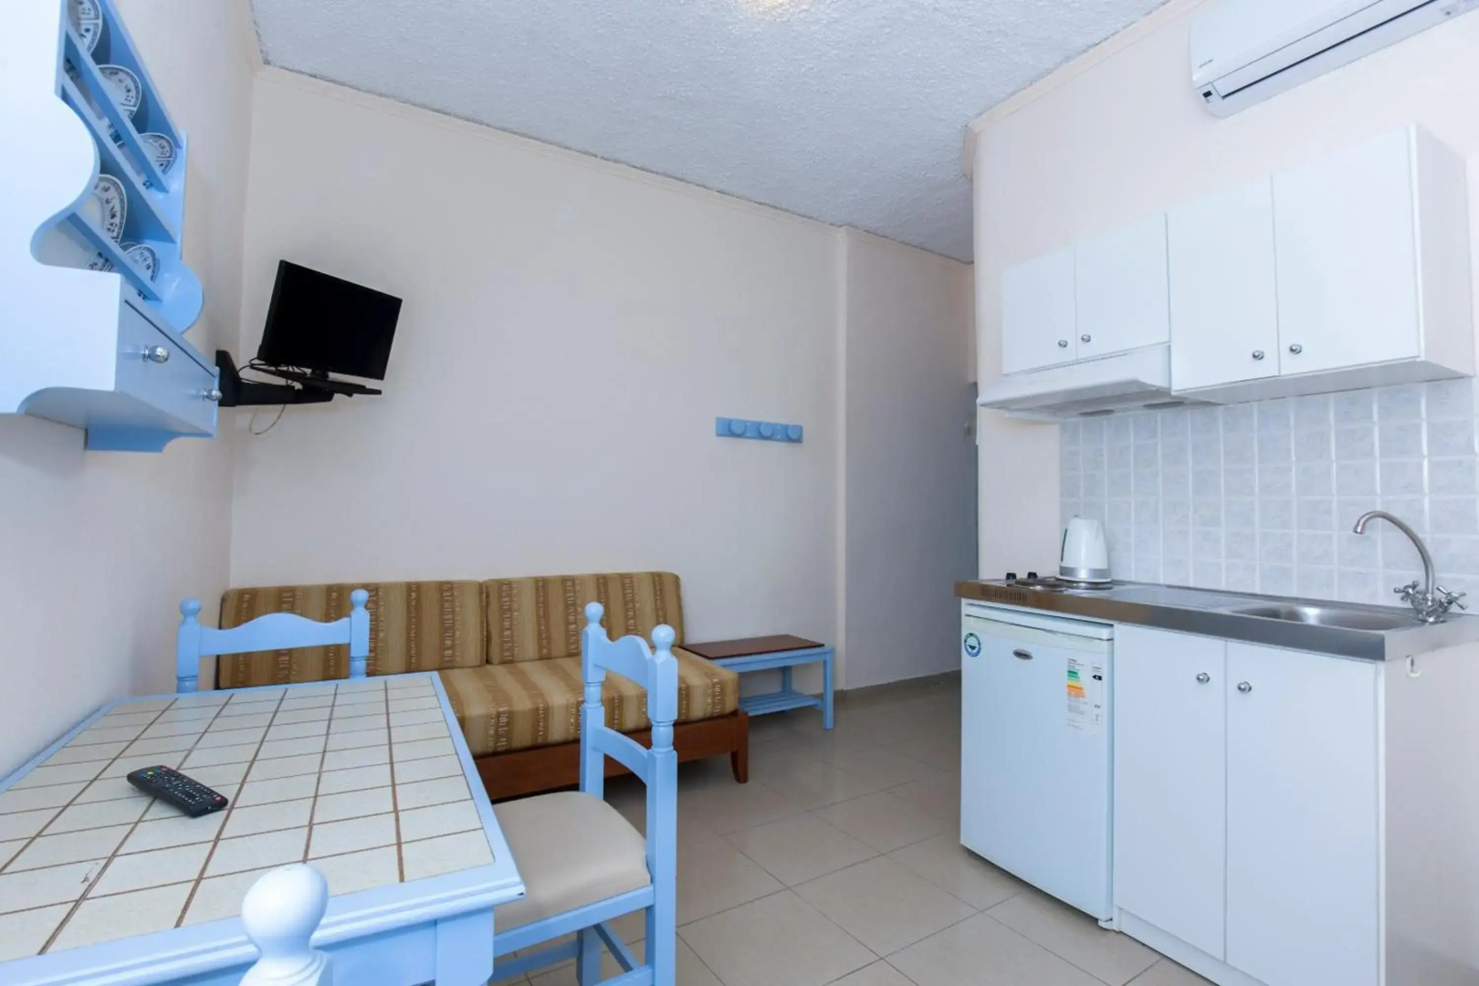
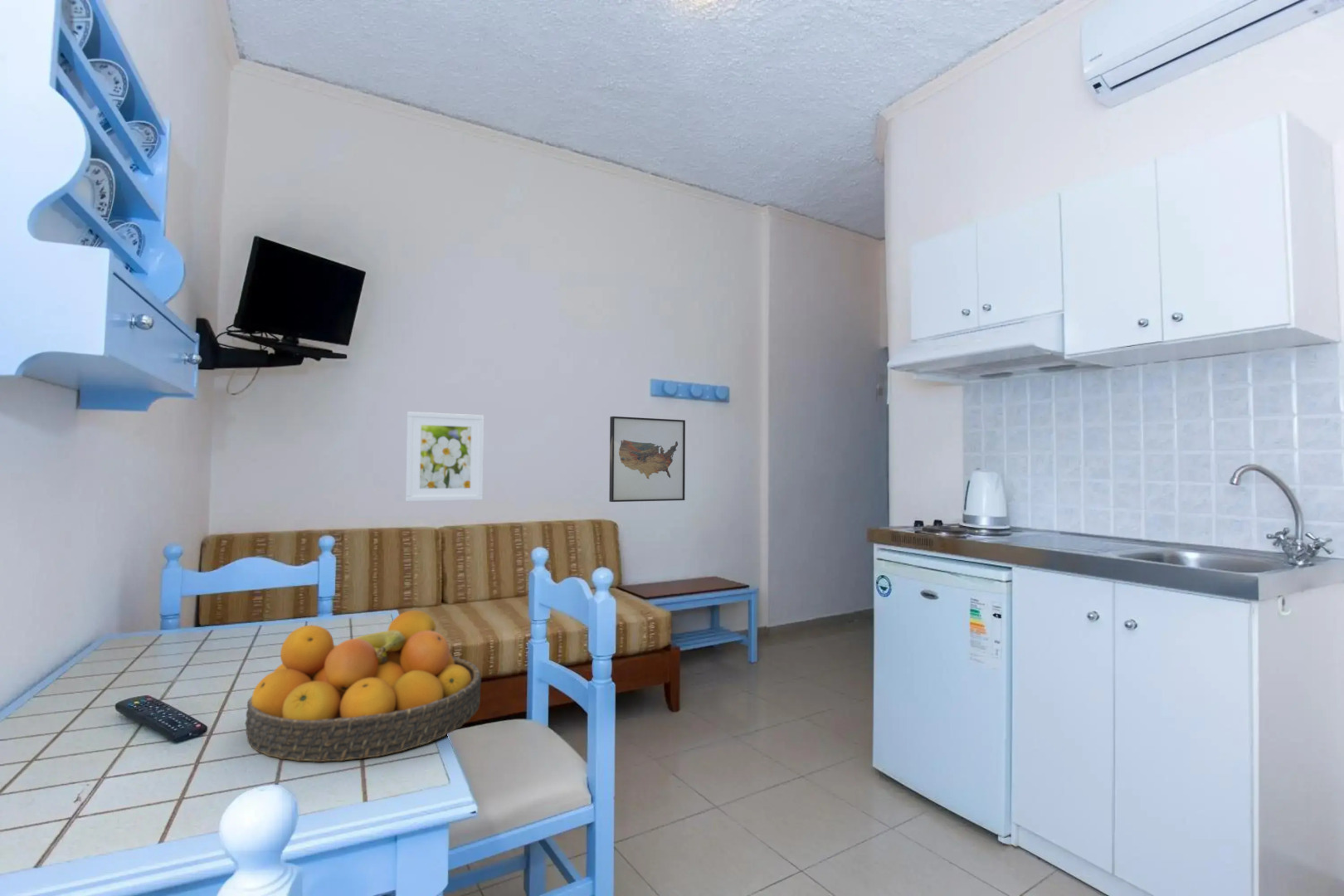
+ fruit bowl [245,610,482,762]
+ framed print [405,411,485,502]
+ wall art [608,416,686,503]
